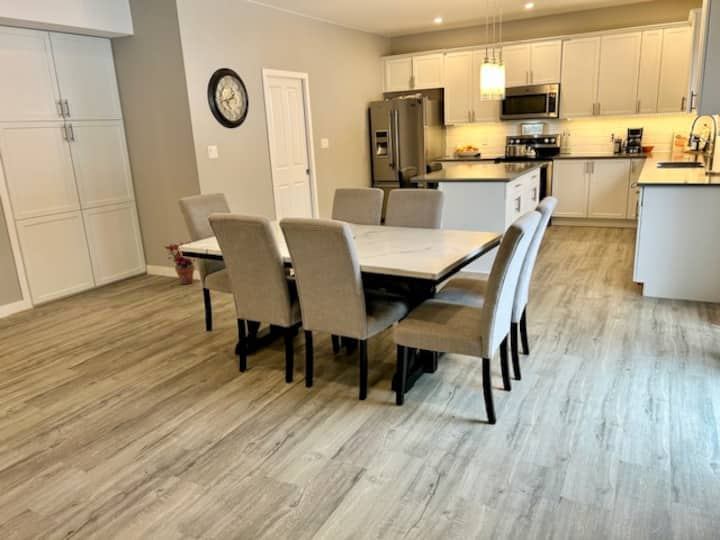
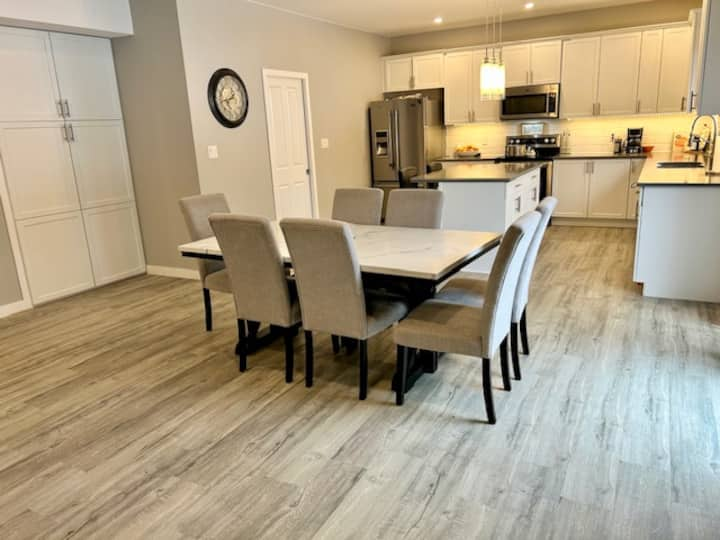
- potted plant [163,241,197,285]
